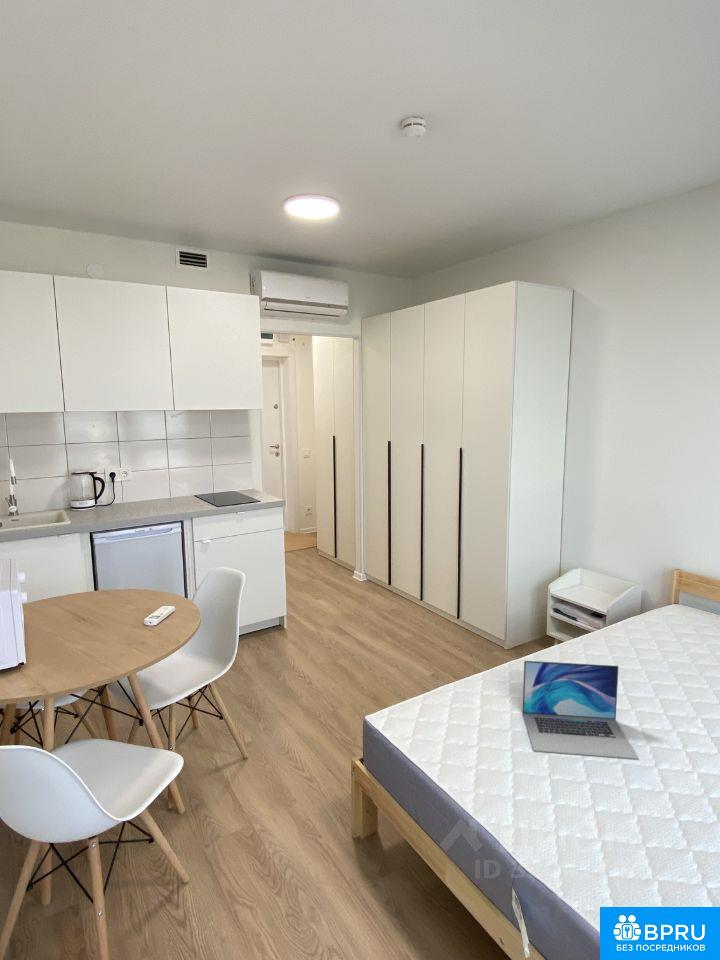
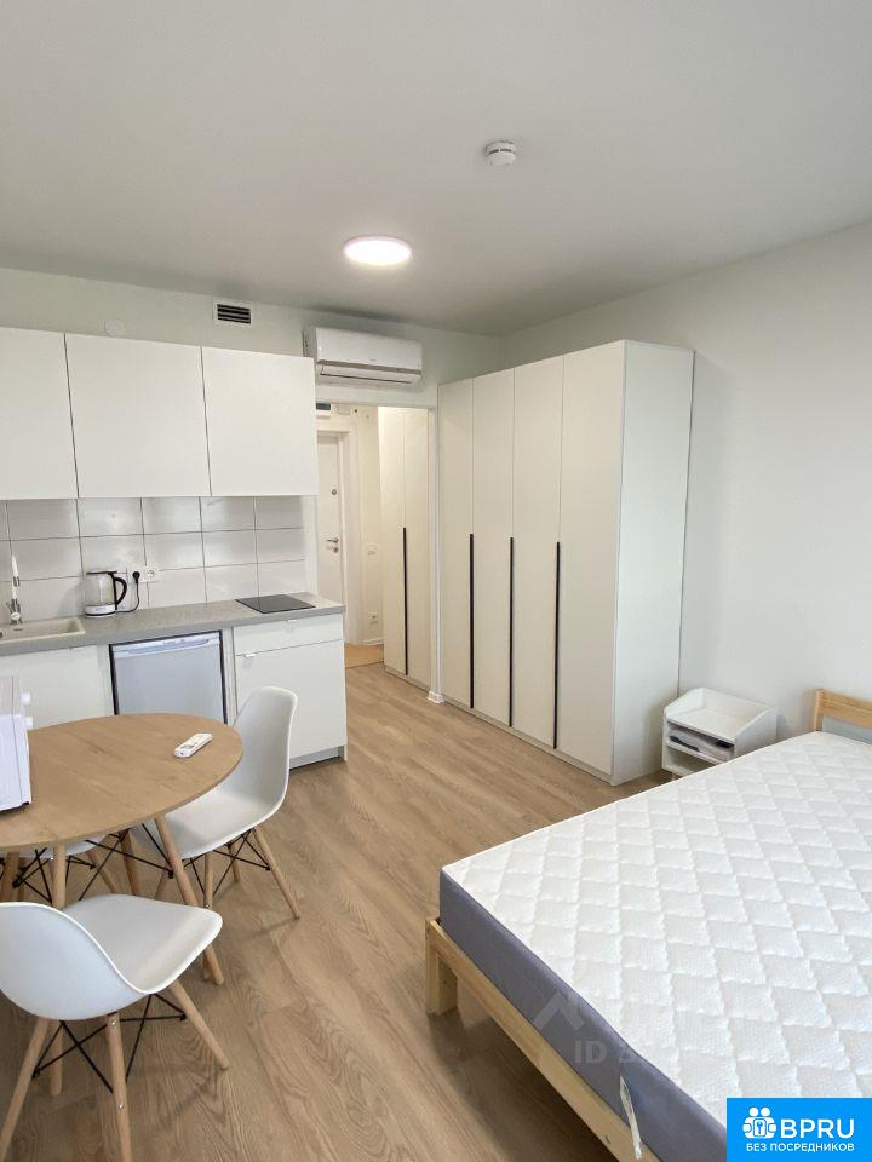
- laptop [522,660,640,760]
